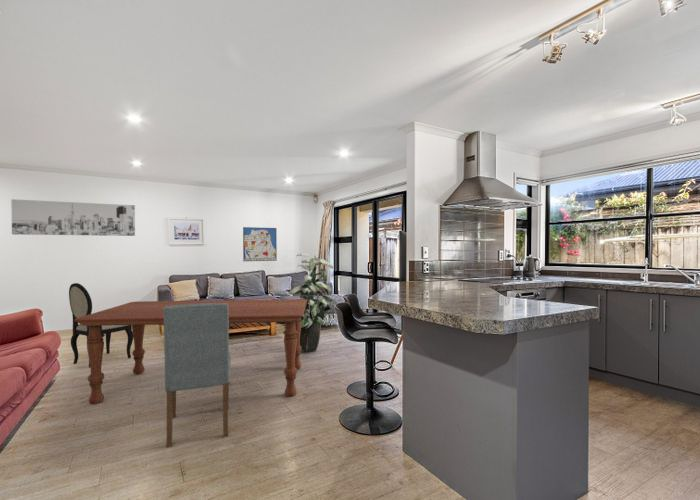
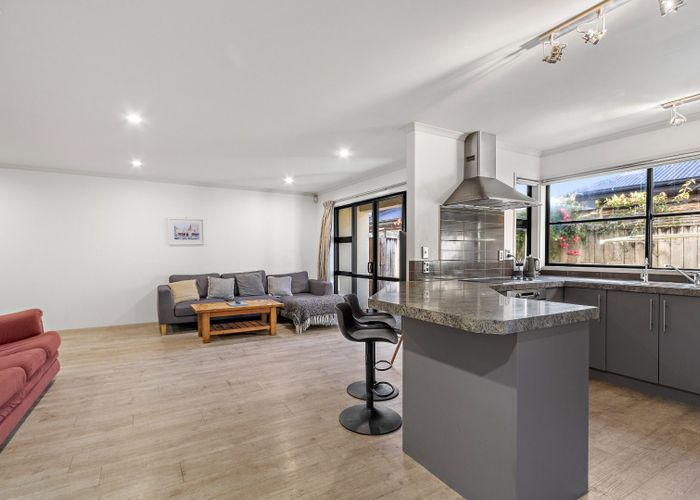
- wall art [242,226,278,262]
- dining chair [163,303,232,449]
- indoor plant [285,252,337,352]
- dining table [74,298,307,405]
- dining chair [68,282,134,369]
- wall art [10,198,136,237]
